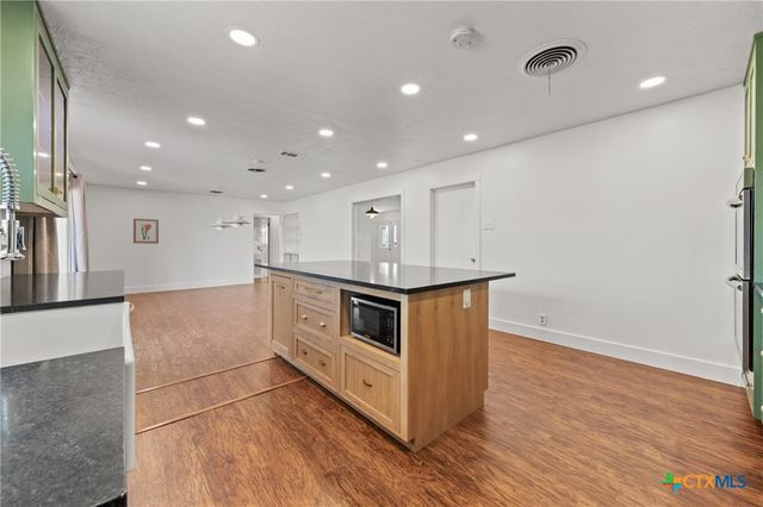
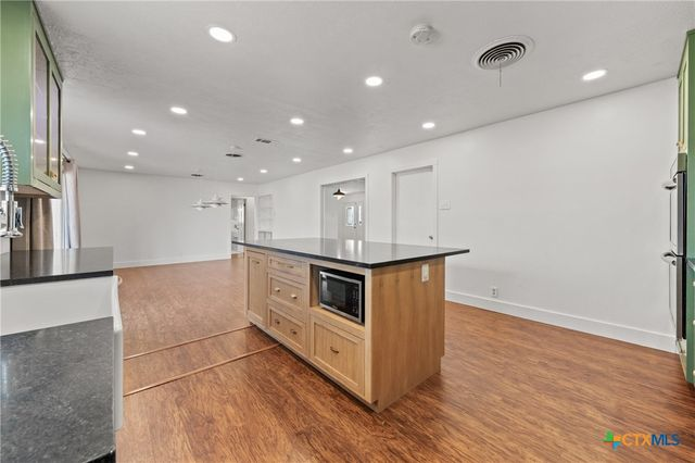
- wall art [132,218,160,245]
